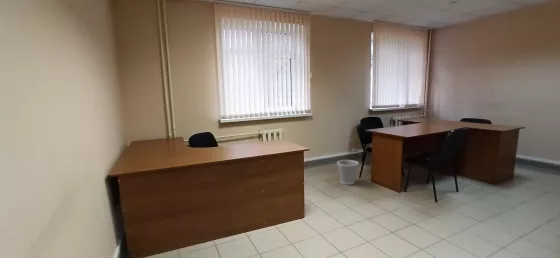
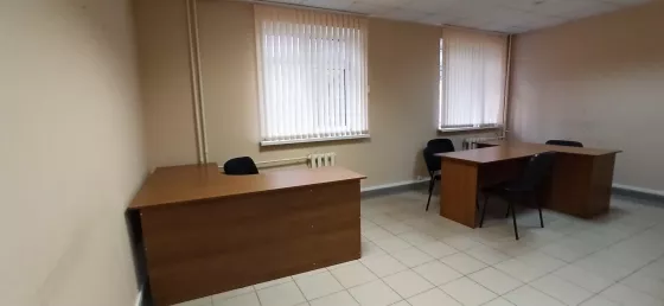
- wastebasket [336,159,359,185]
